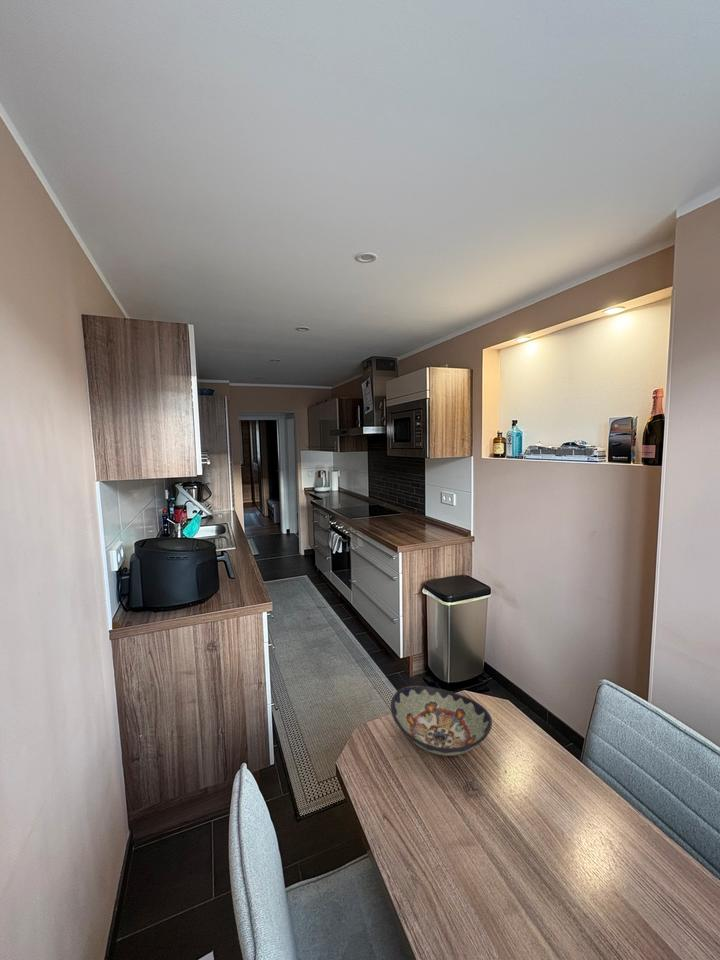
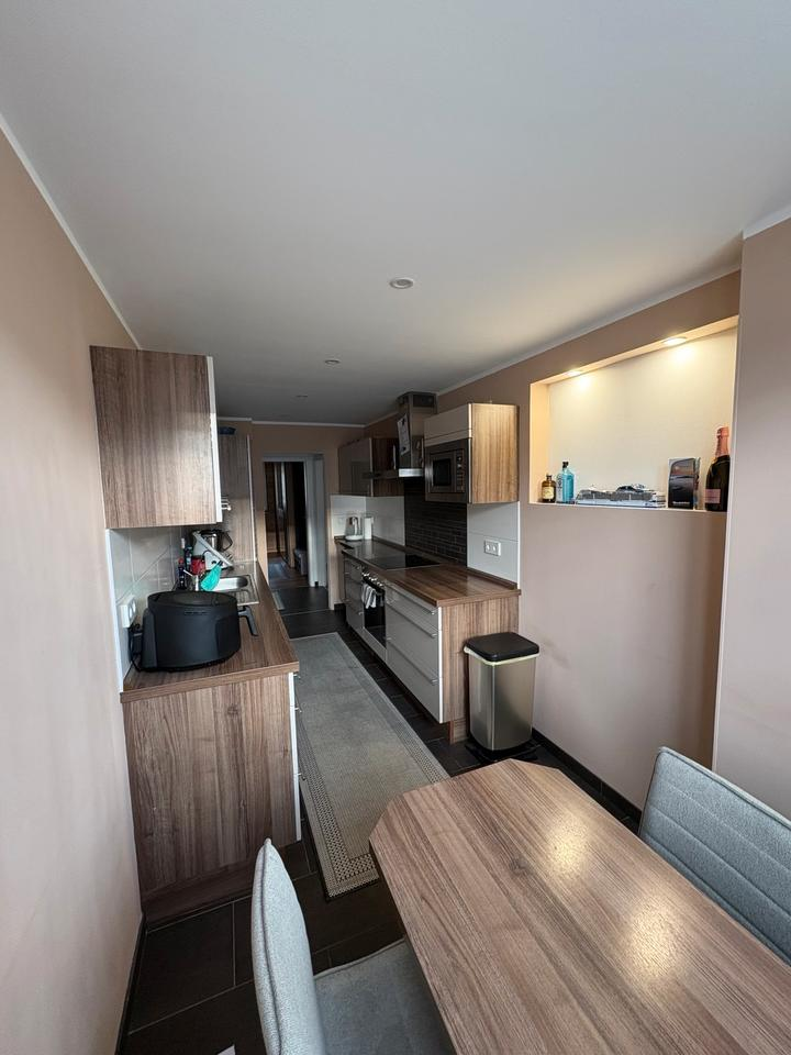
- decorative bowl [390,685,493,757]
